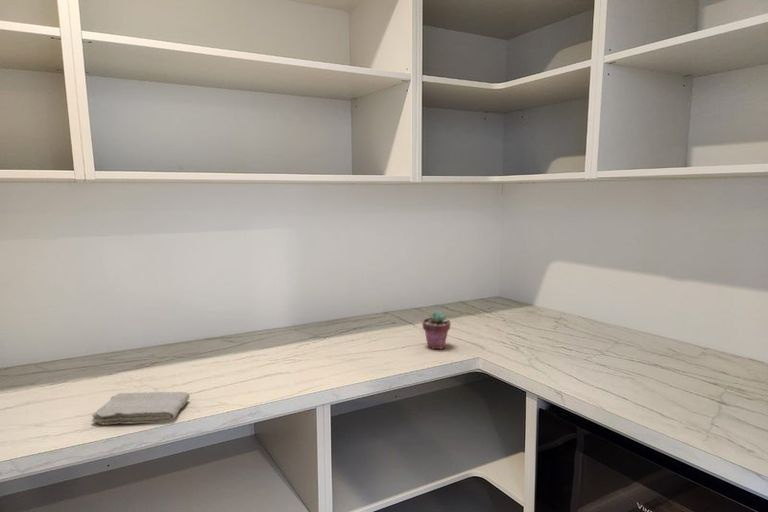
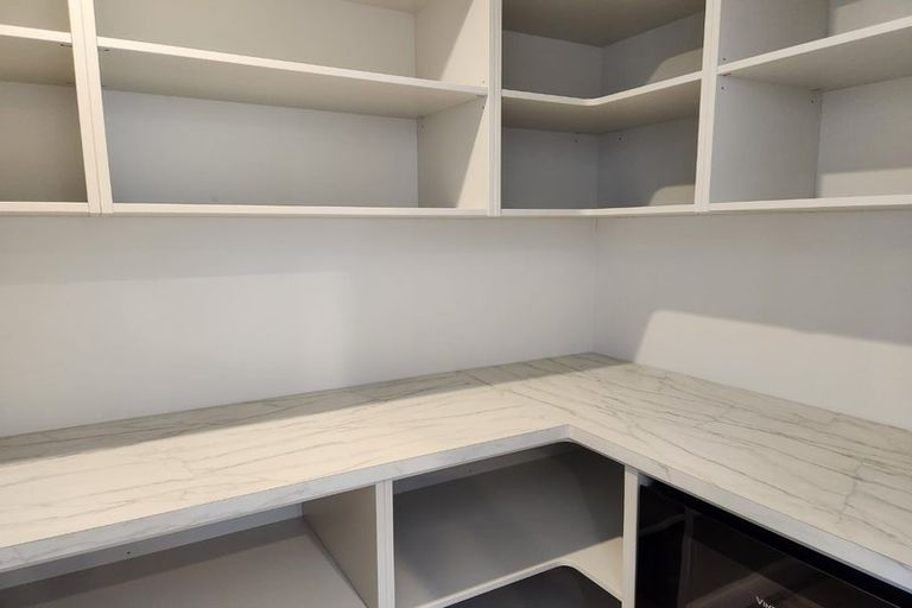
- washcloth [91,391,191,426]
- potted succulent [421,309,452,350]
